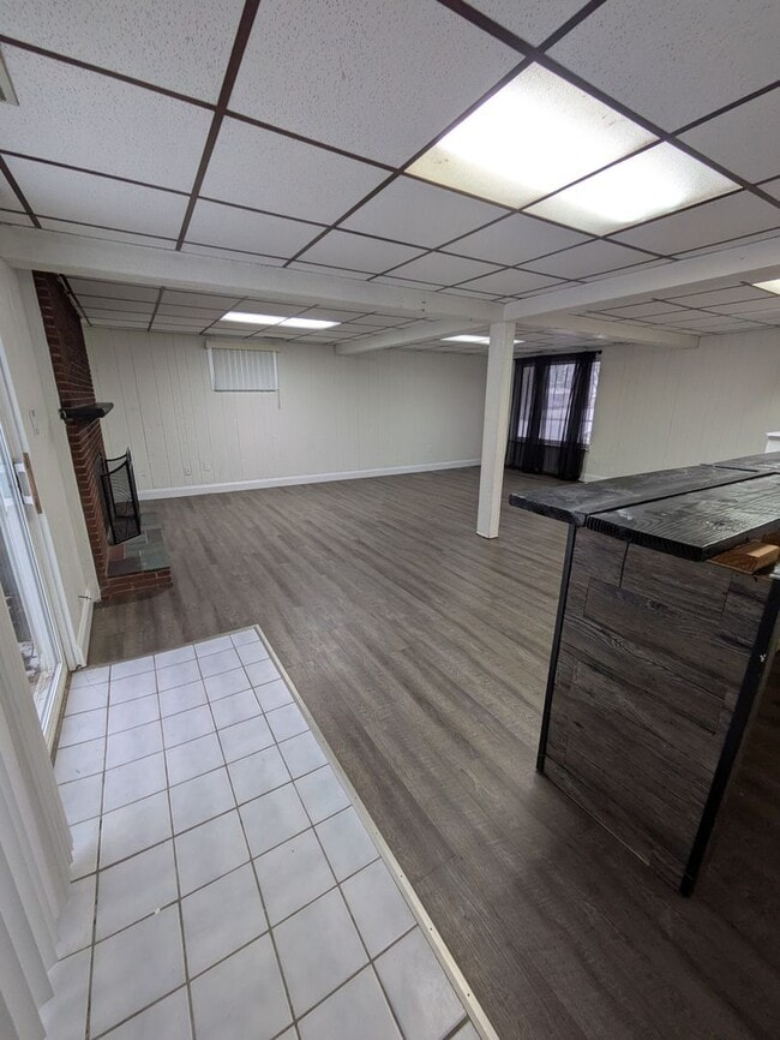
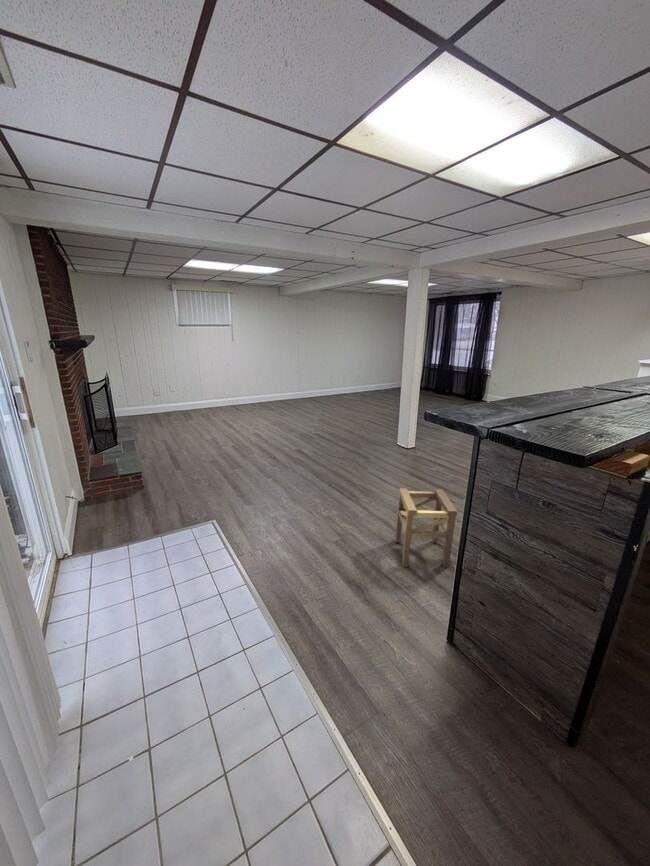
+ stool [394,487,458,568]
